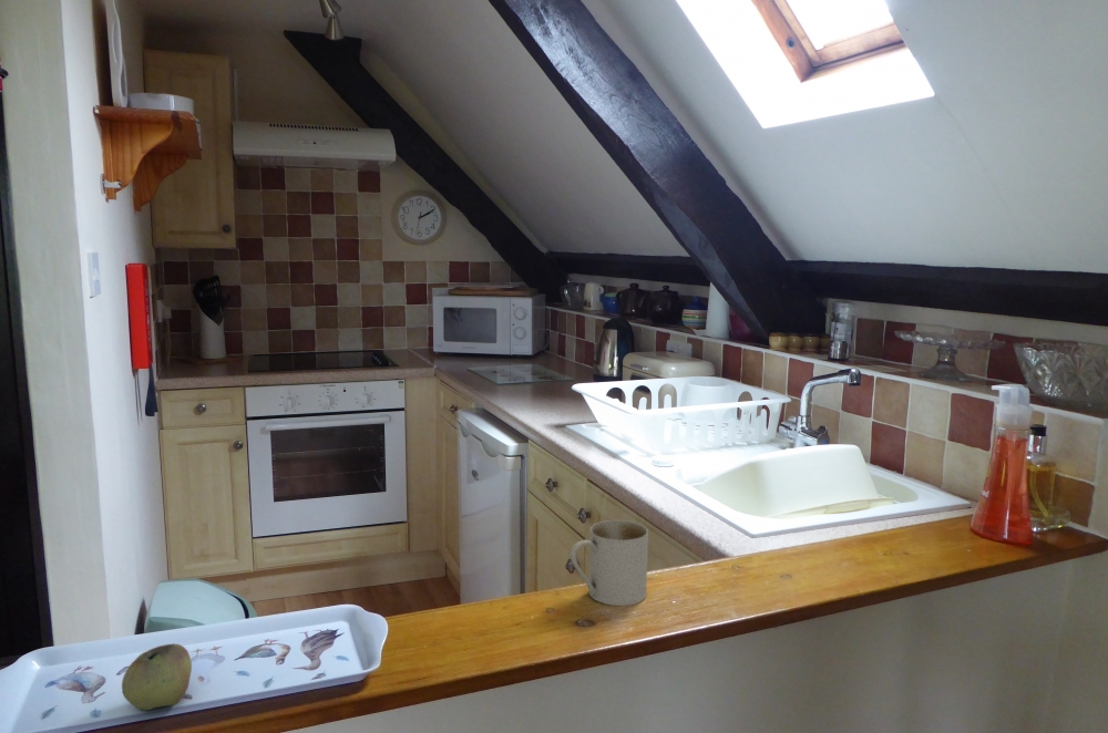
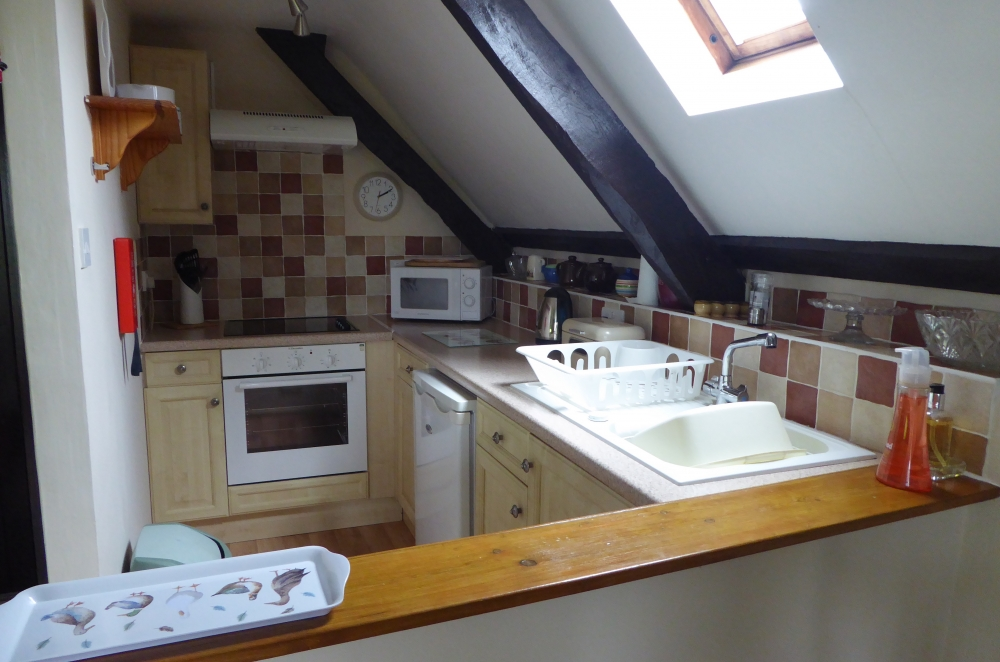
- mug [570,519,649,607]
- apple [121,643,193,712]
